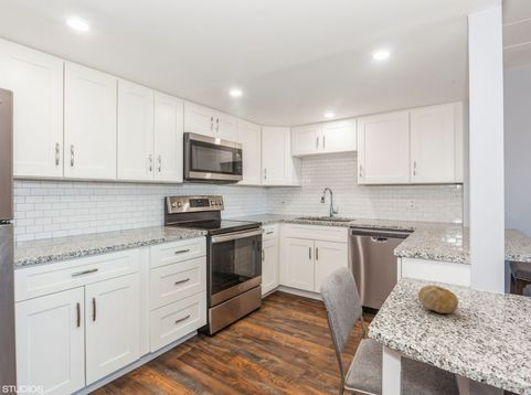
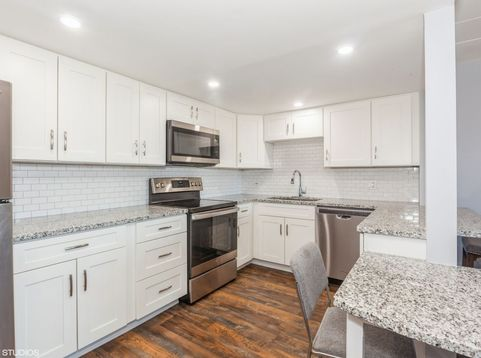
- fruit [417,284,459,314]
